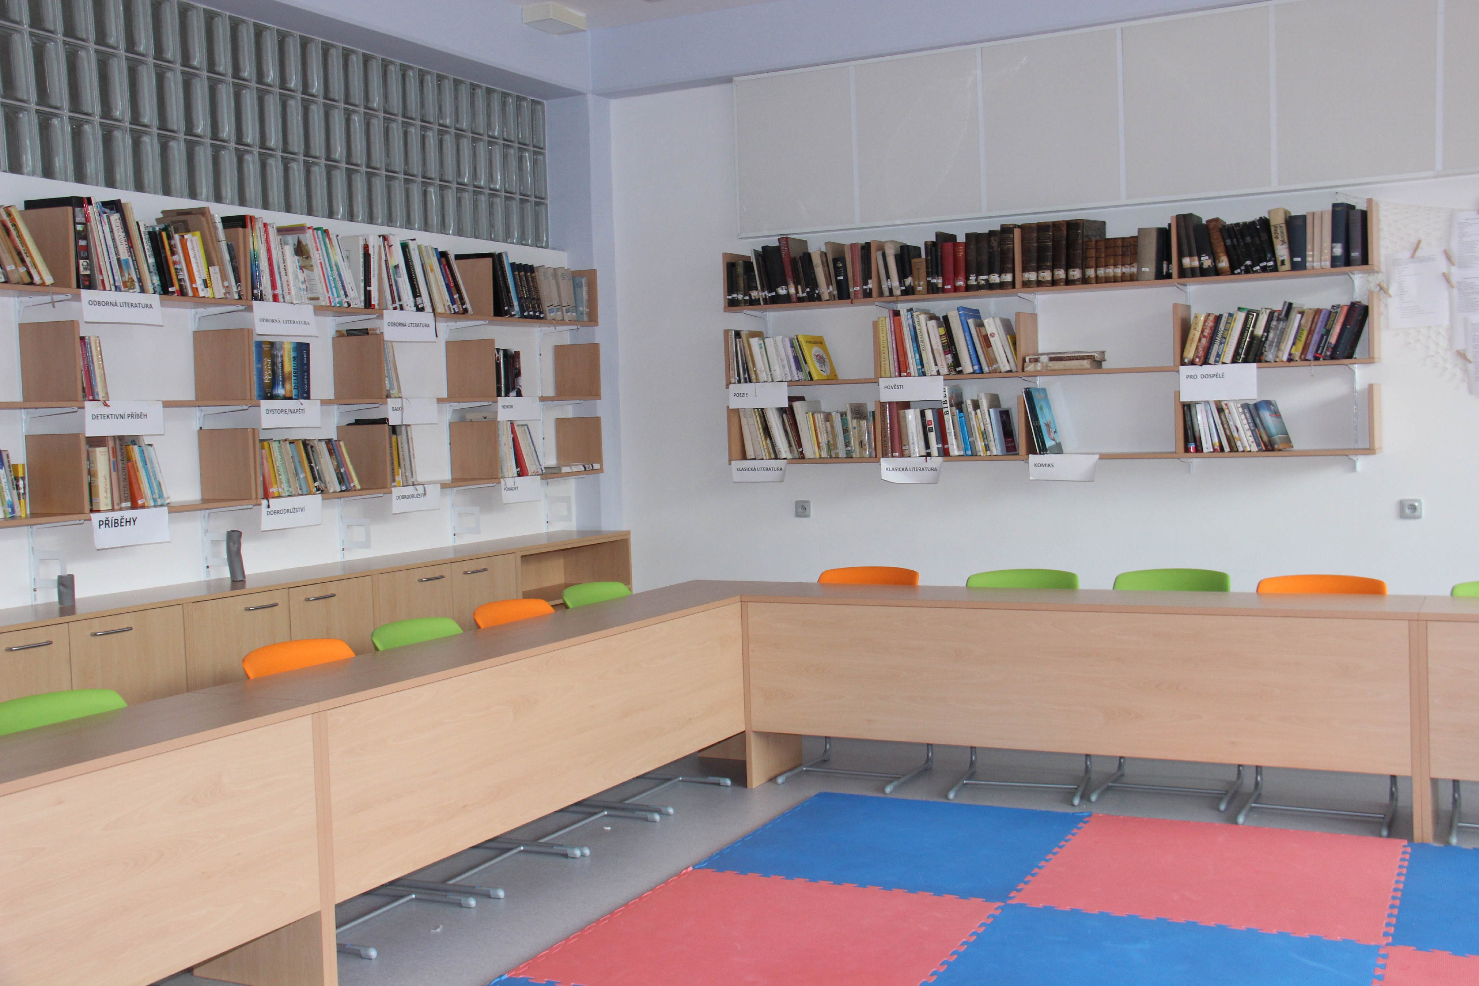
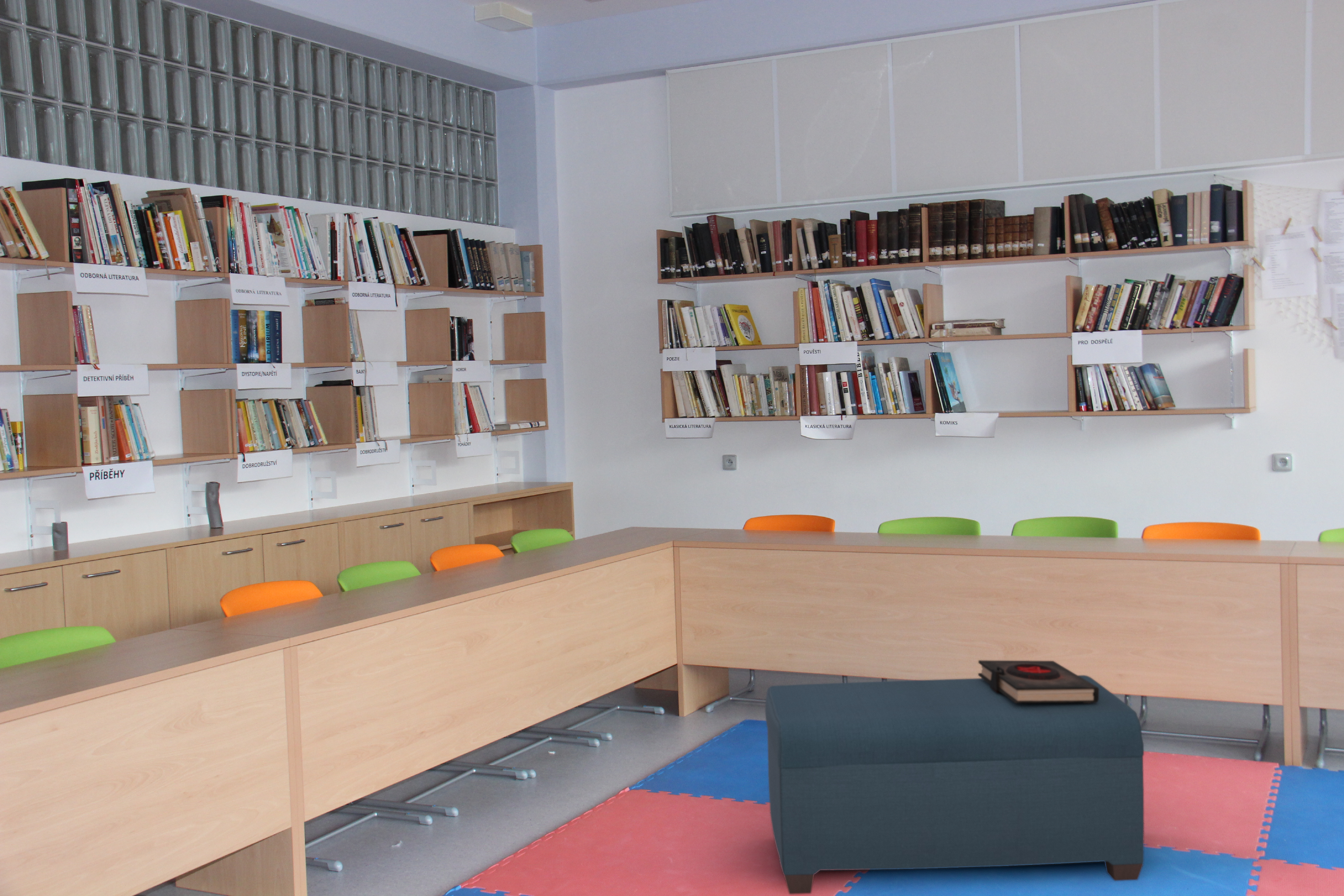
+ book [978,660,1099,703]
+ bench [765,675,1144,895]
